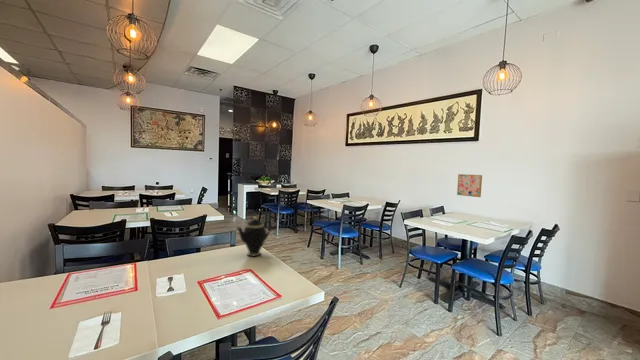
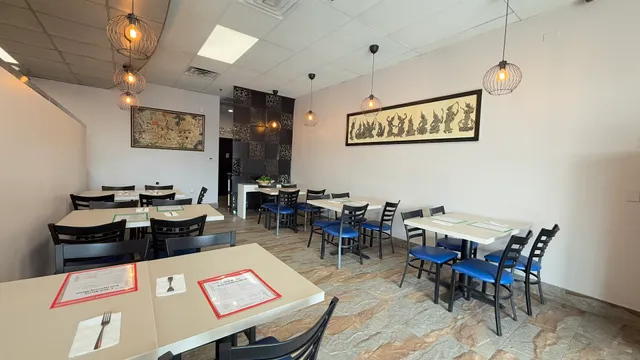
- wall art [456,173,483,198]
- teapot [234,215,273,258]
